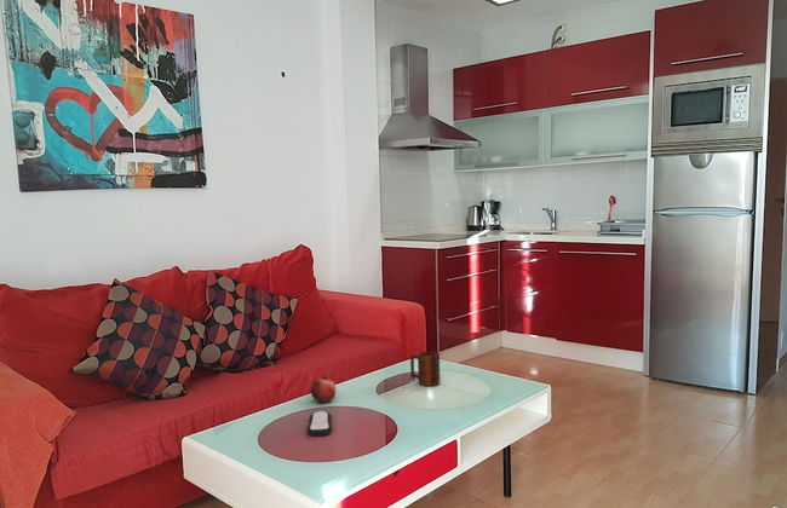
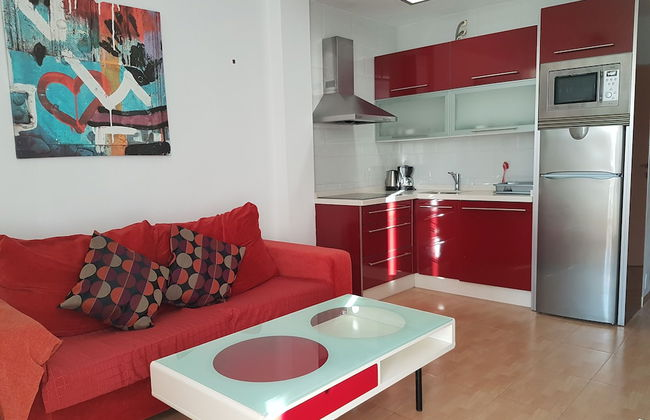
- mug [409,350,442,387]
- remote control [306,410,333,438]
- fruit [310,373,337,404]
